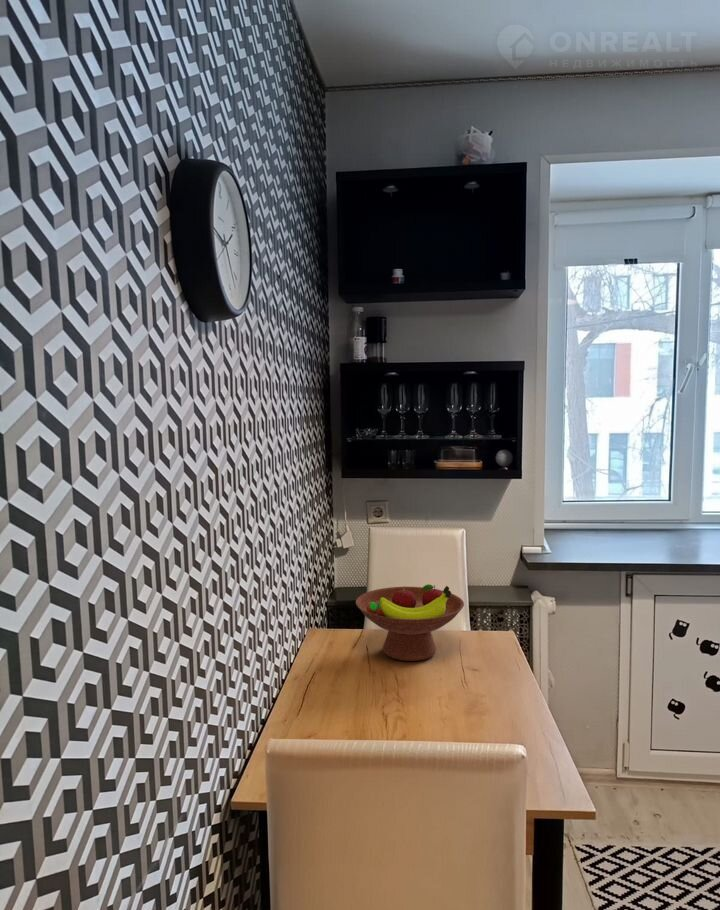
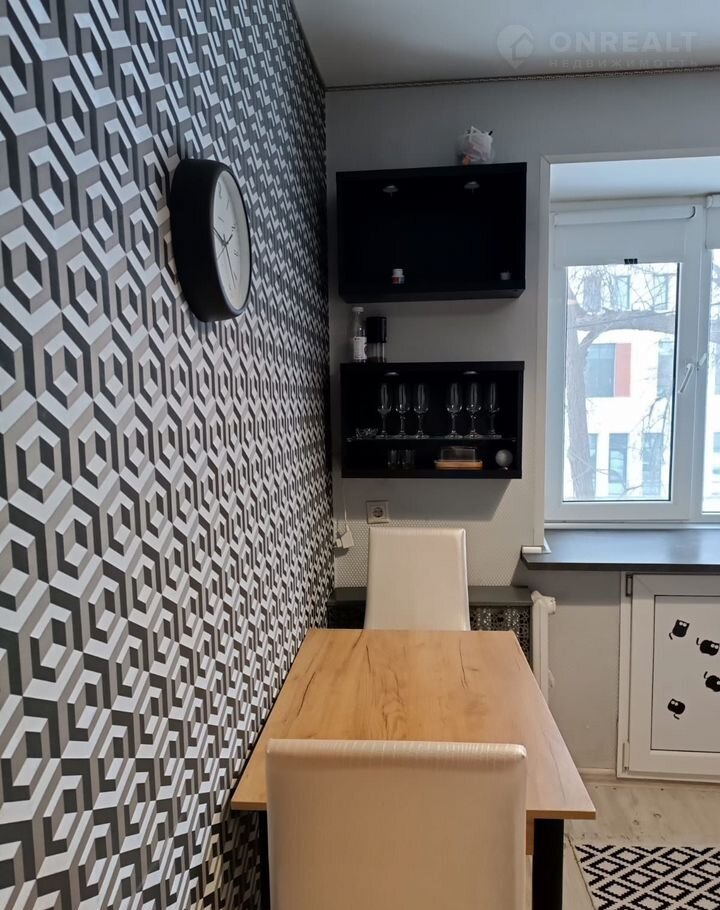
- fruit bowl [355,583,465,662]
